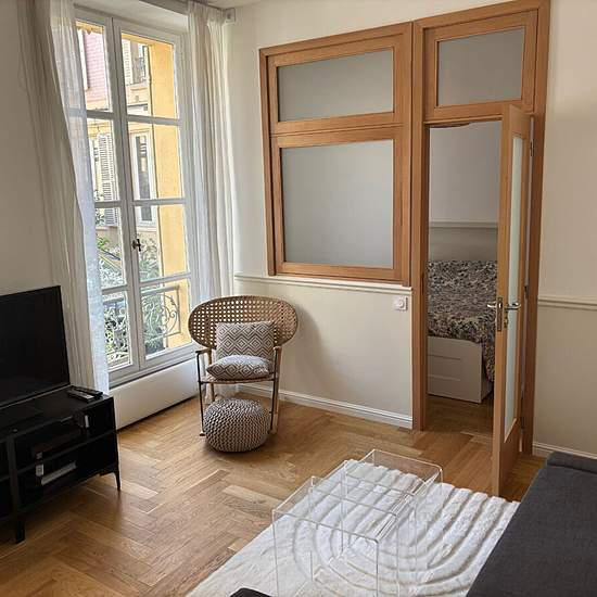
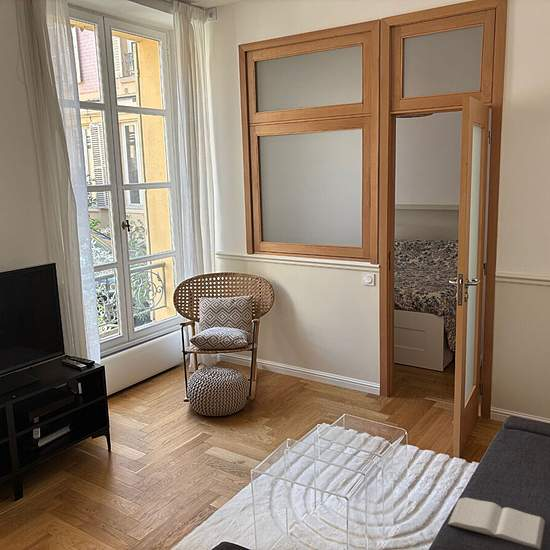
+ book [447,497,546,550]
